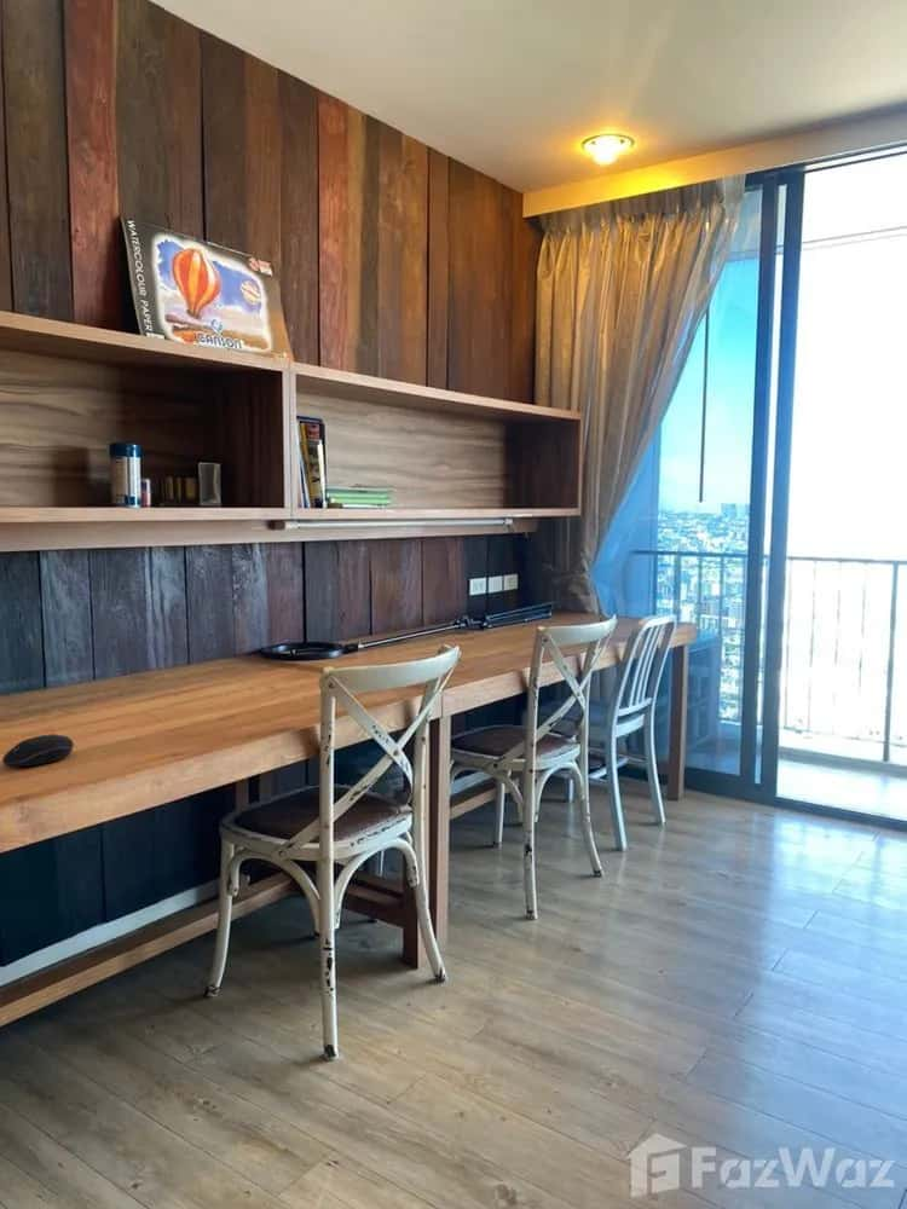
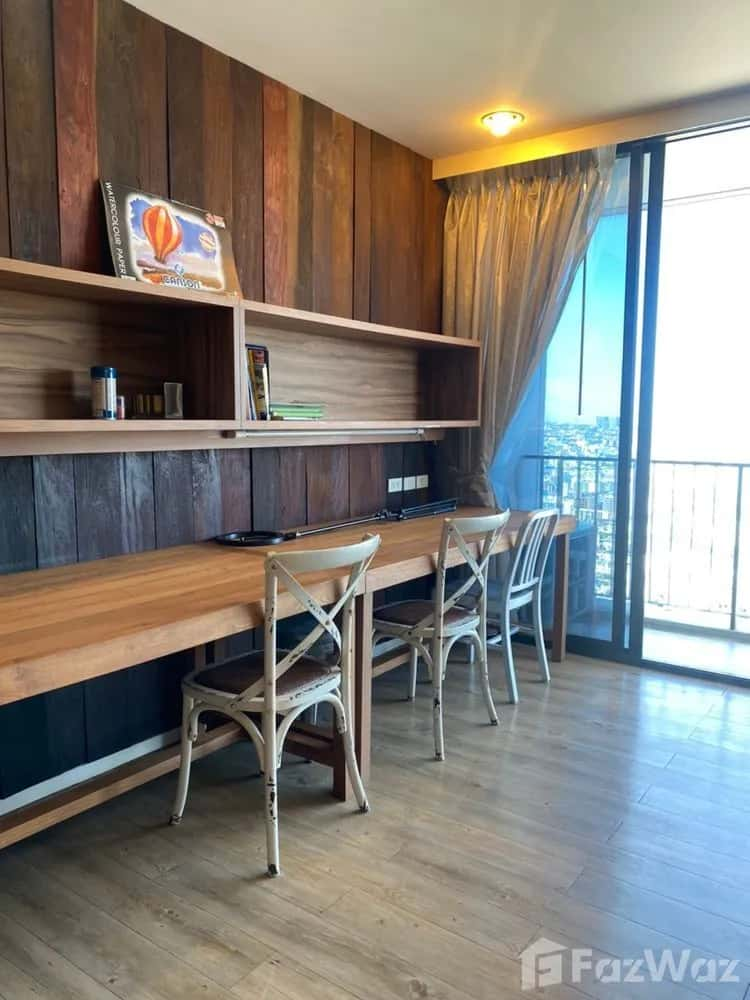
- computer mouse [1,733,75,768]
